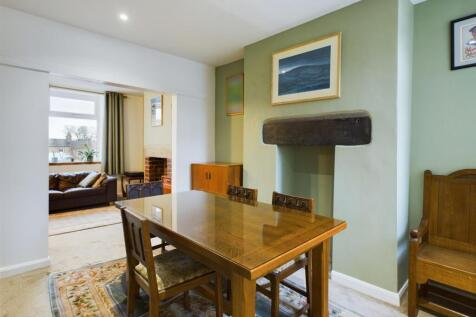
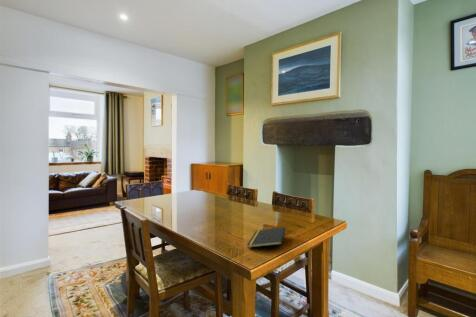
+ notepad [246,226,287,249]
